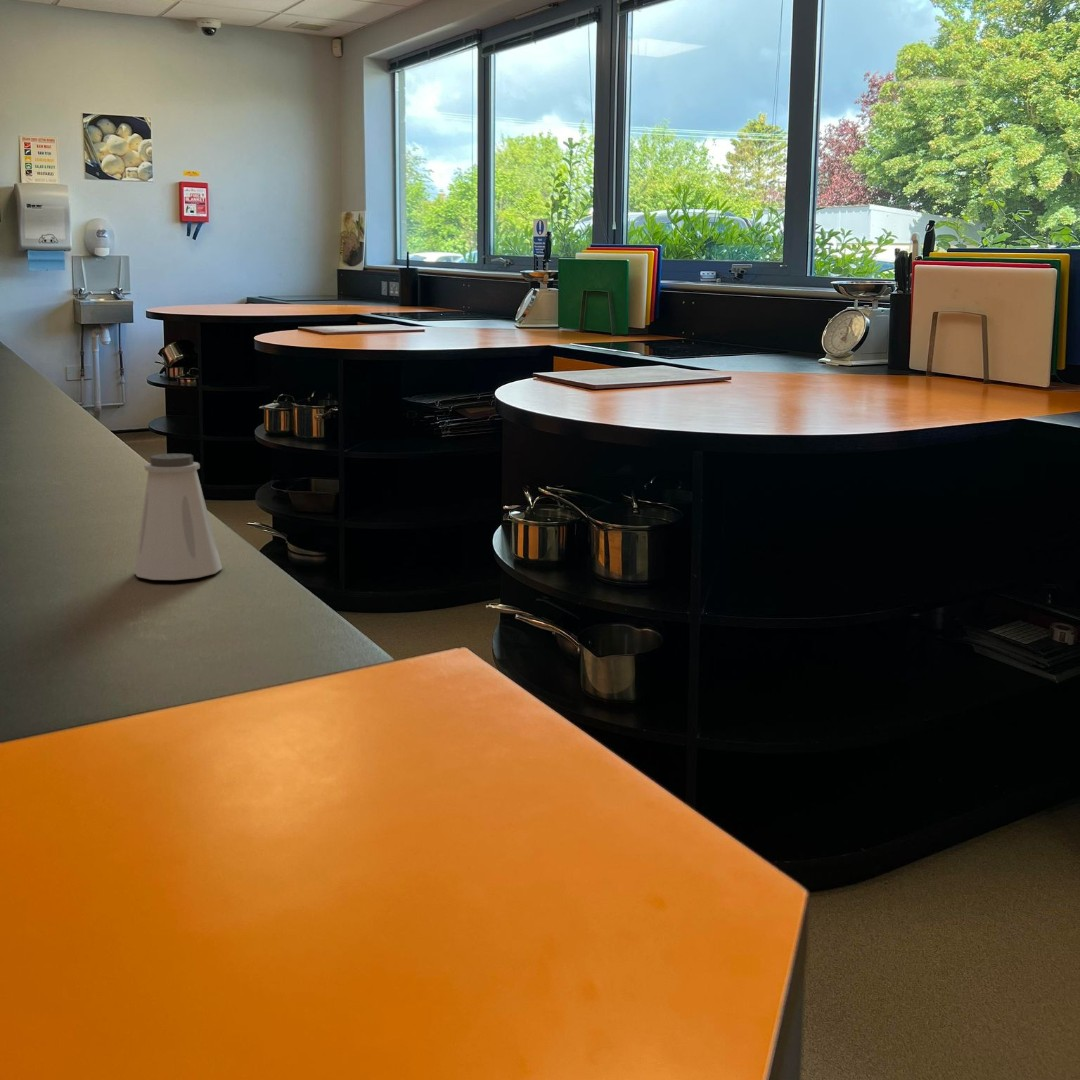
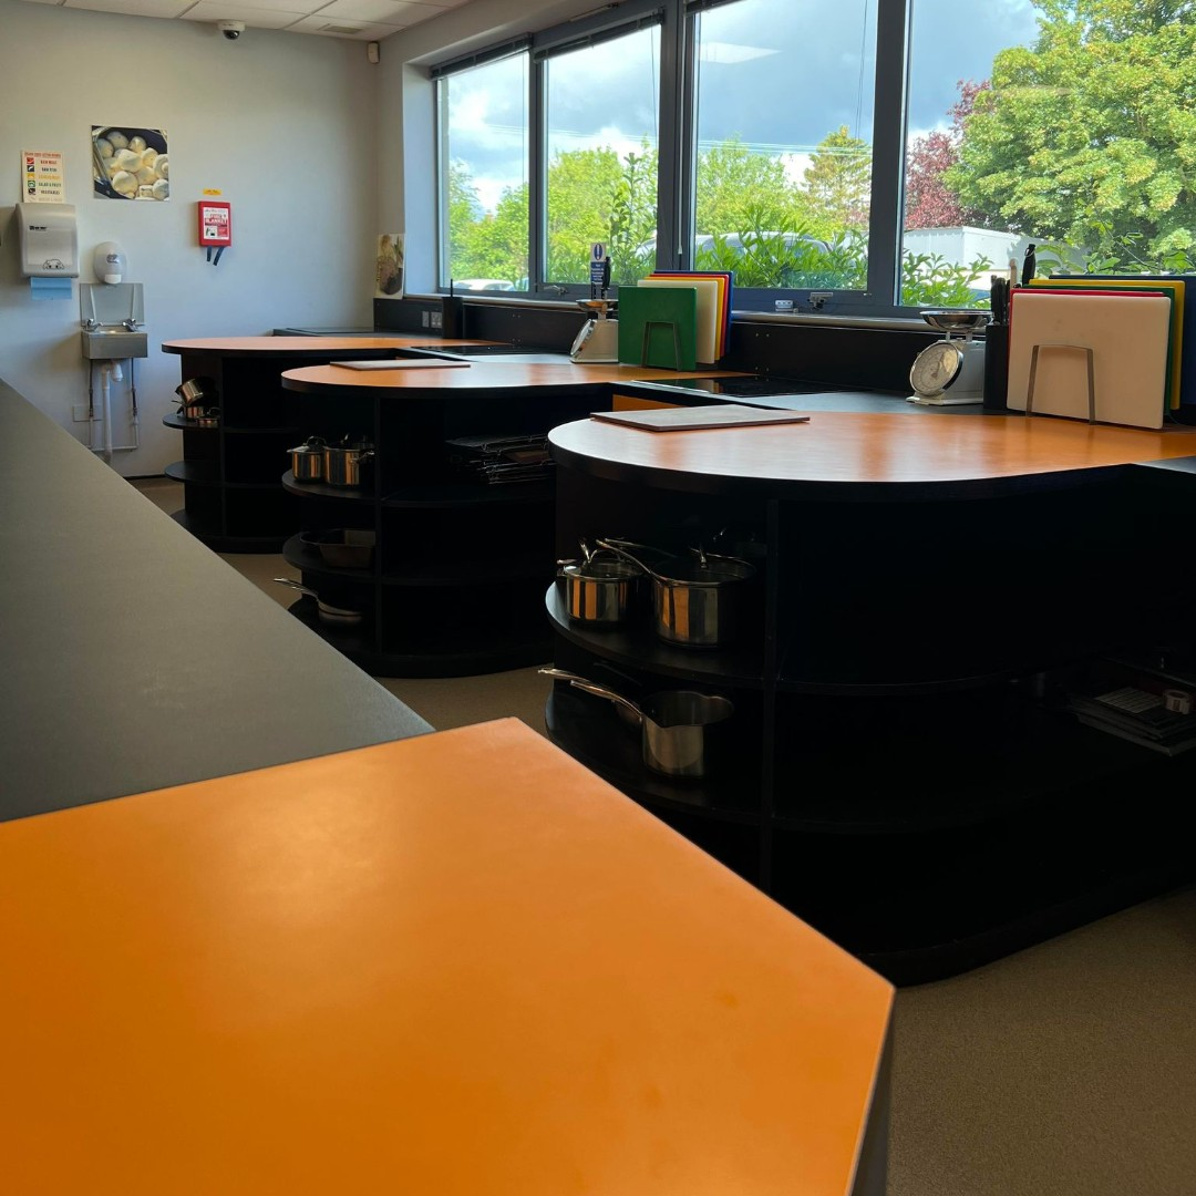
- saltshaker [133,453,223,581]
